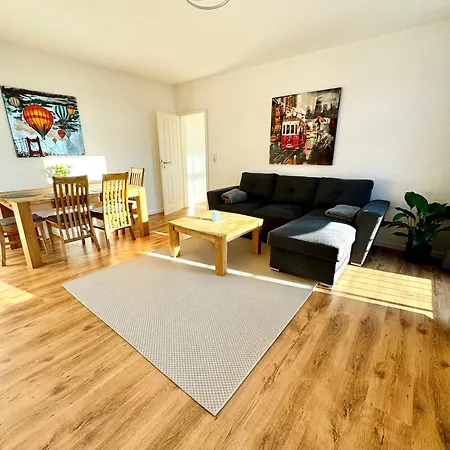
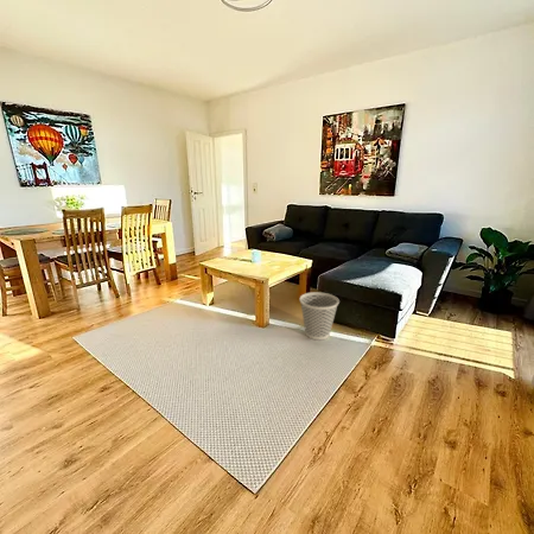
+ wastebasket [298,291,341,341]
